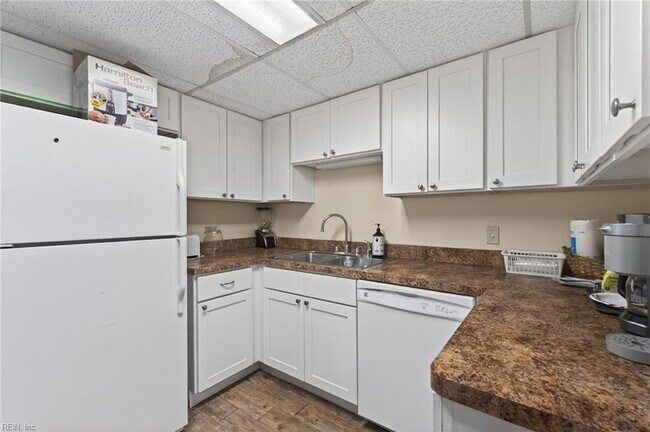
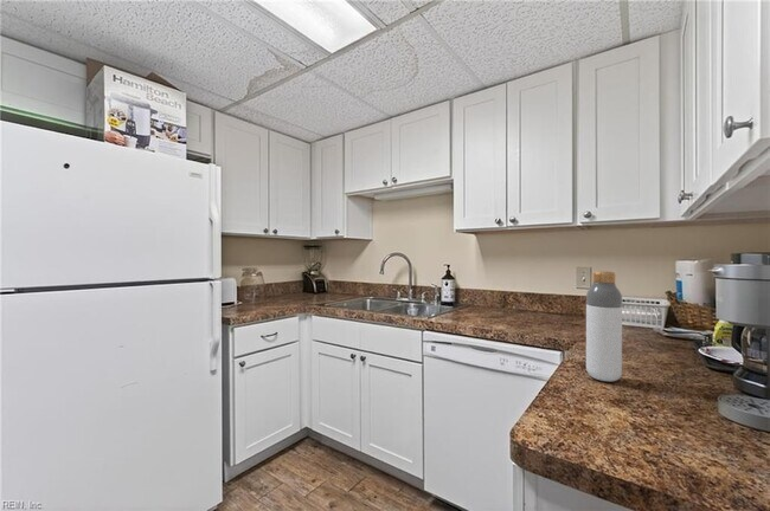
+ bottle [585,270,623,383]
